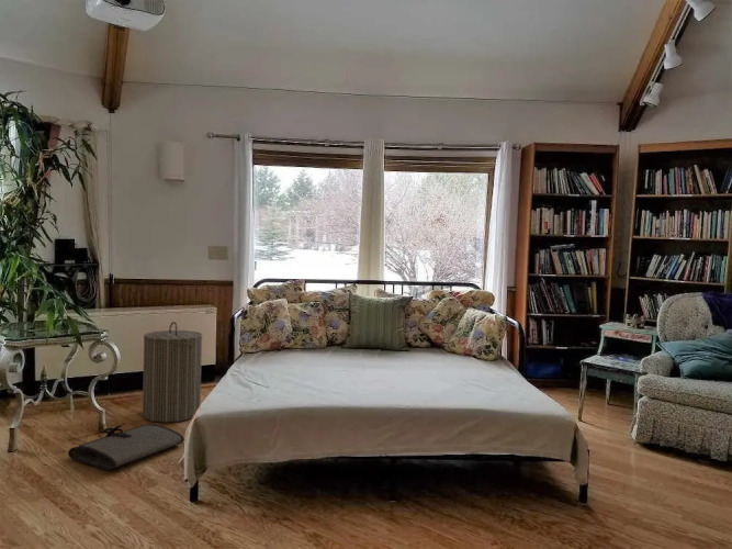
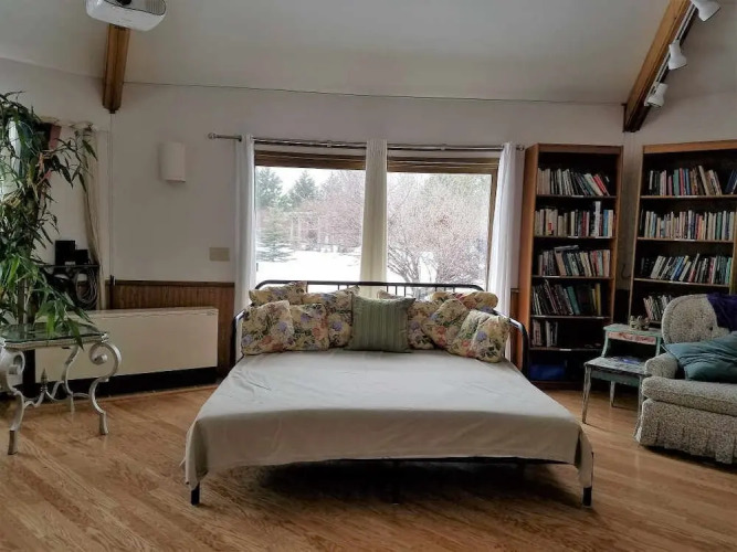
- tool roll [67,423,184,471]
- laundry hamper [142,321,203,424]
